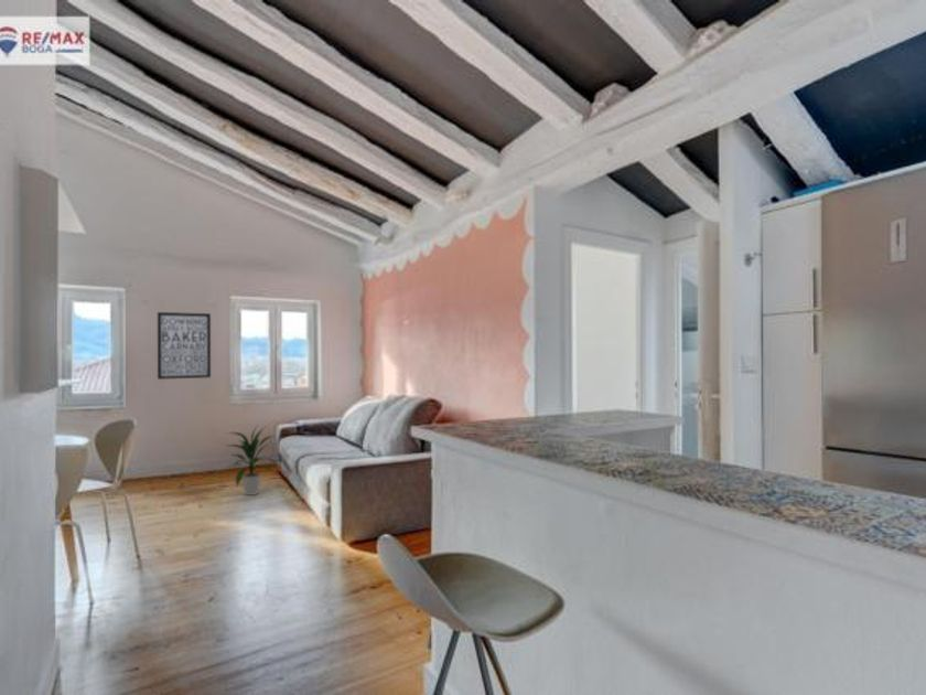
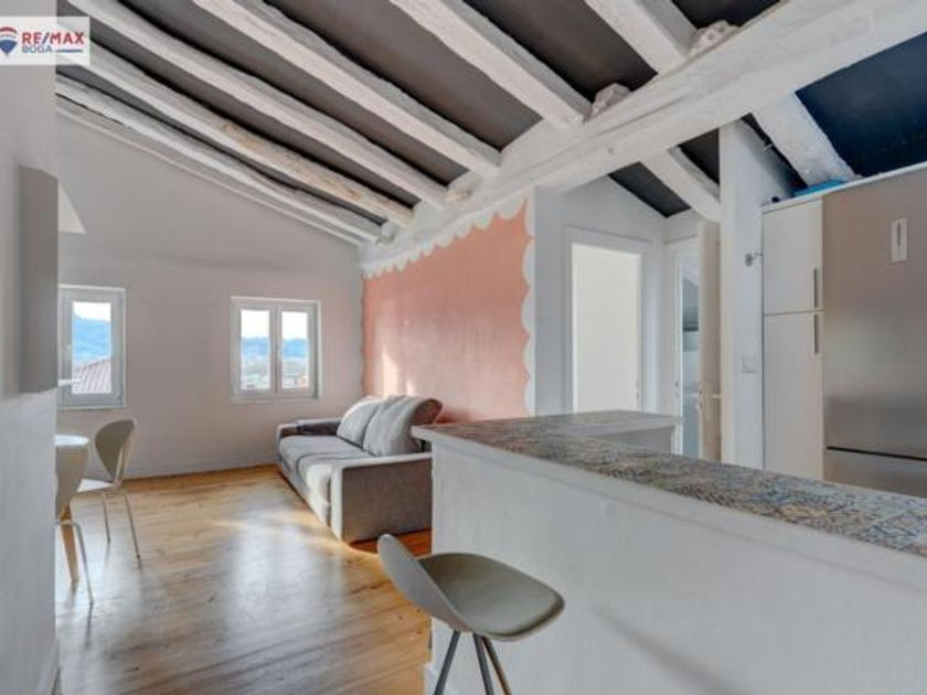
- indoor plant [222,424,279,496]
- wall art [157,311,212,381]
